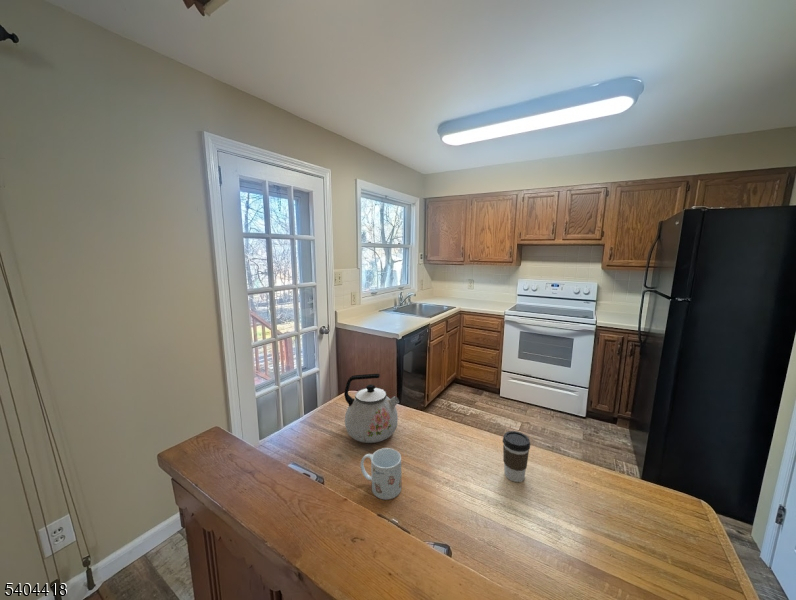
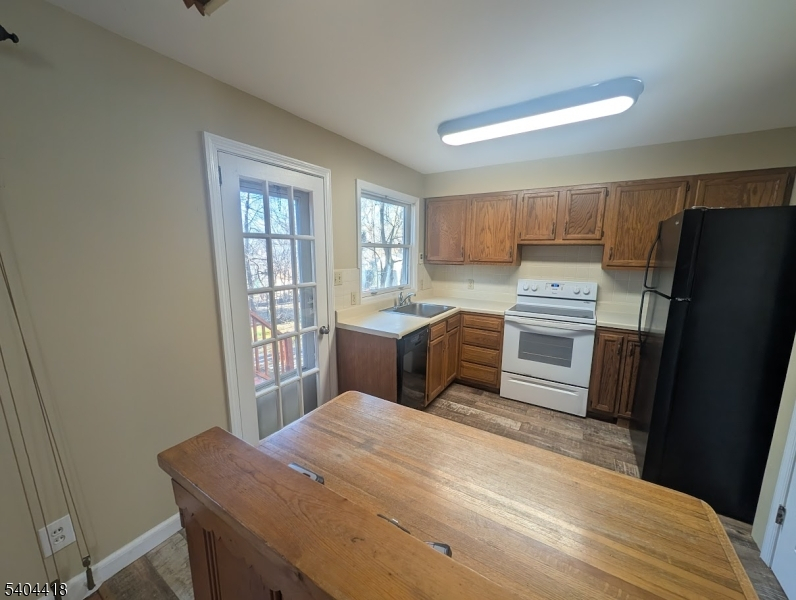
- coffee cup [502,430,531,483]
- mug [360,447,402,500]
- kettle [343,373,400,444]
